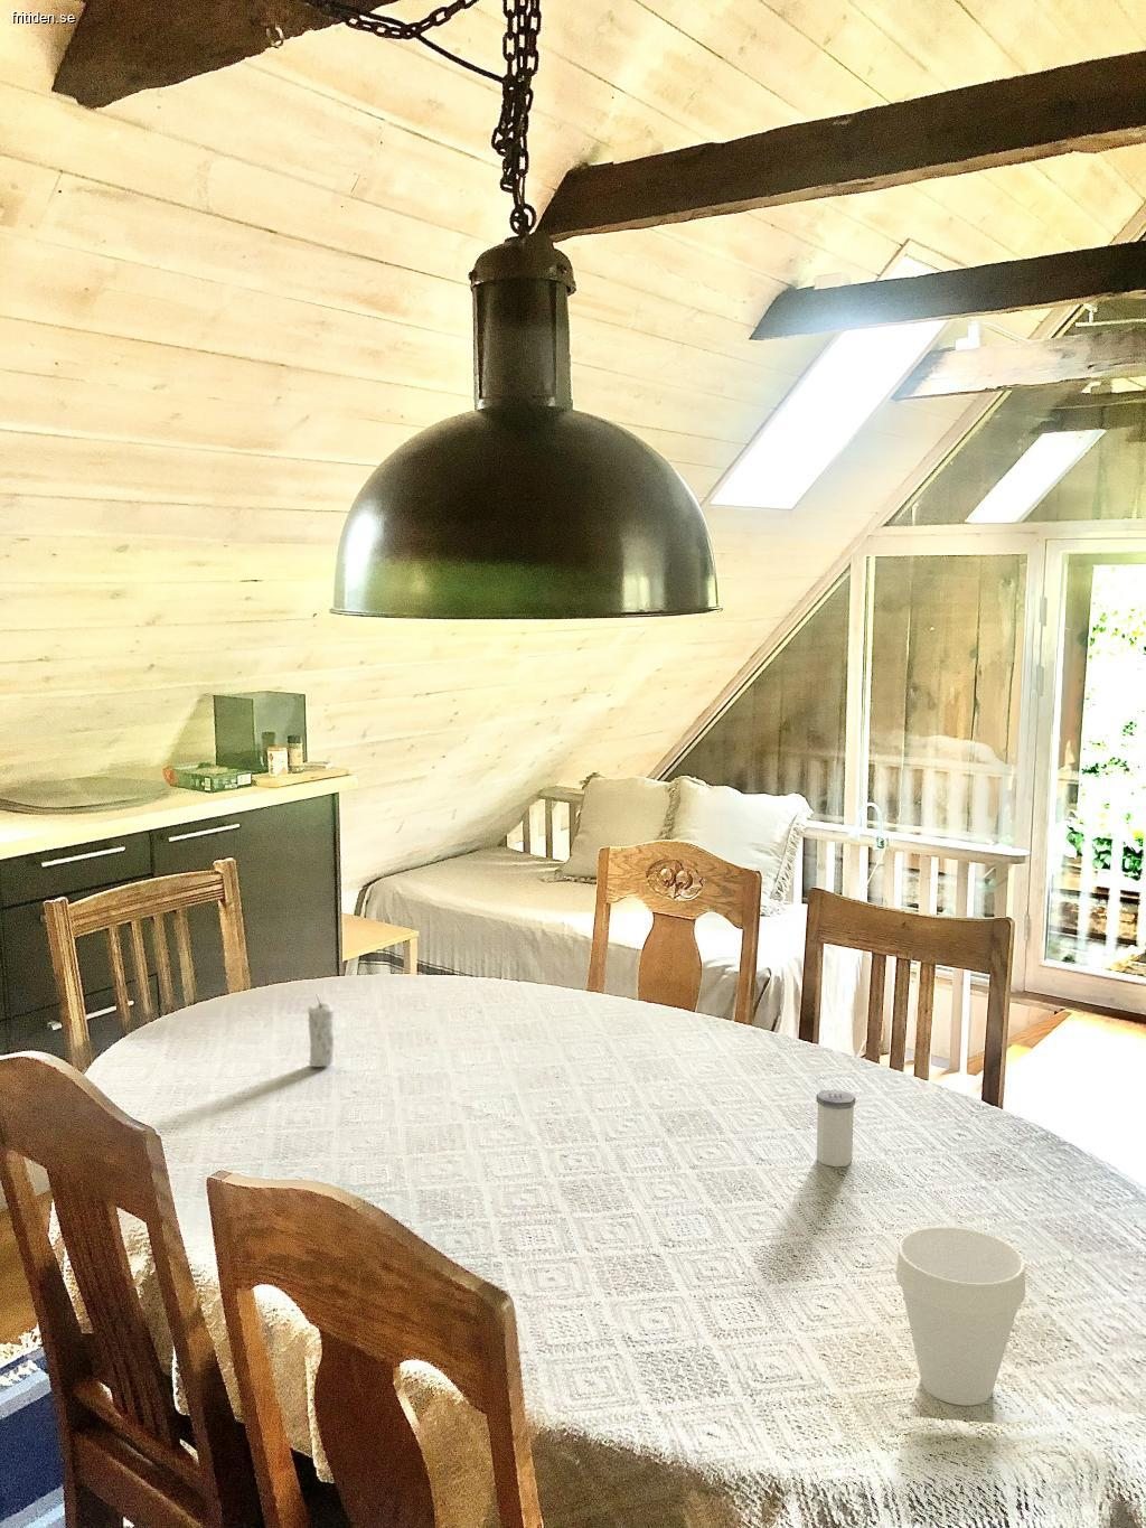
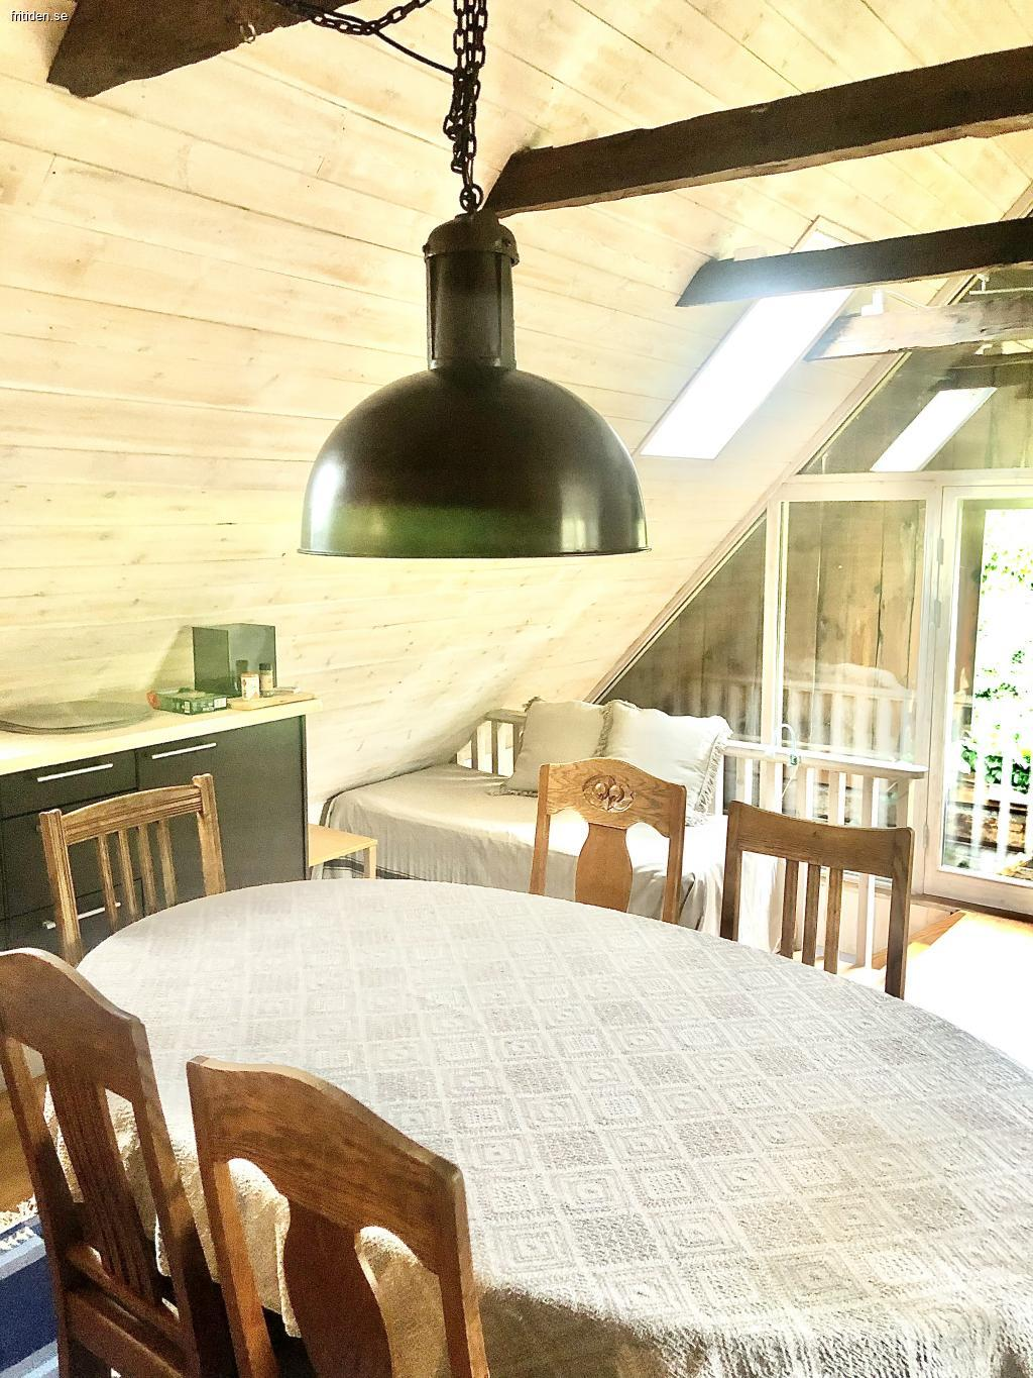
- cup [896,1226,1027,1408]
- candle [307,995,336,1068]
- salt shaker [815,1090,856,1169]
